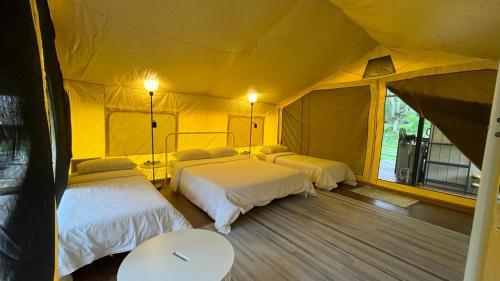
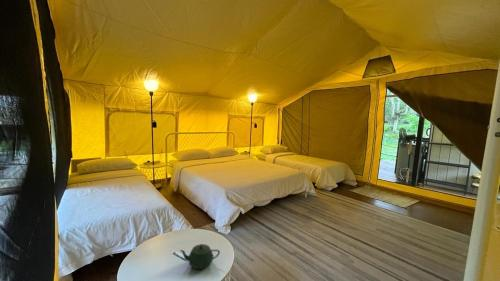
+ teapot [178,243,221,270]
